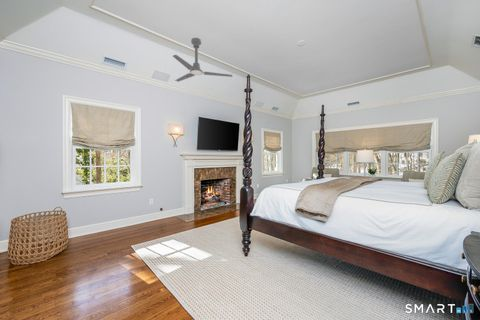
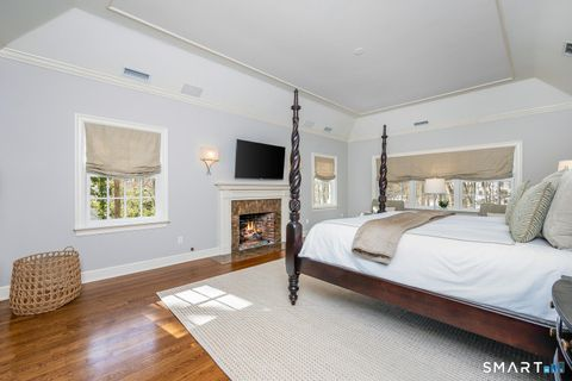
- ceiling fan [172,37,233,83]
